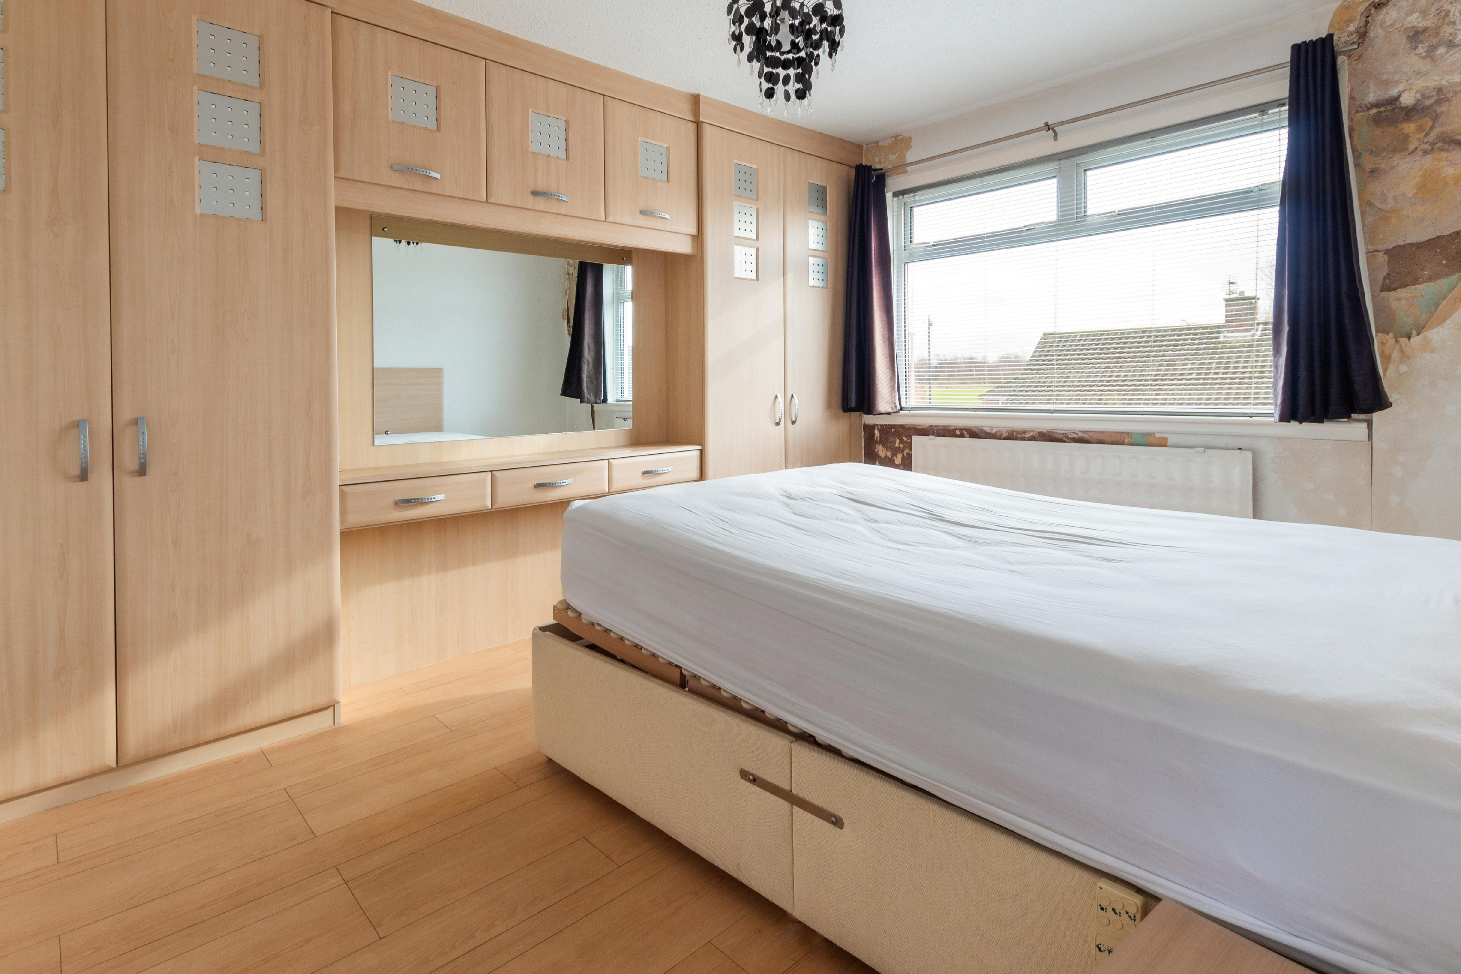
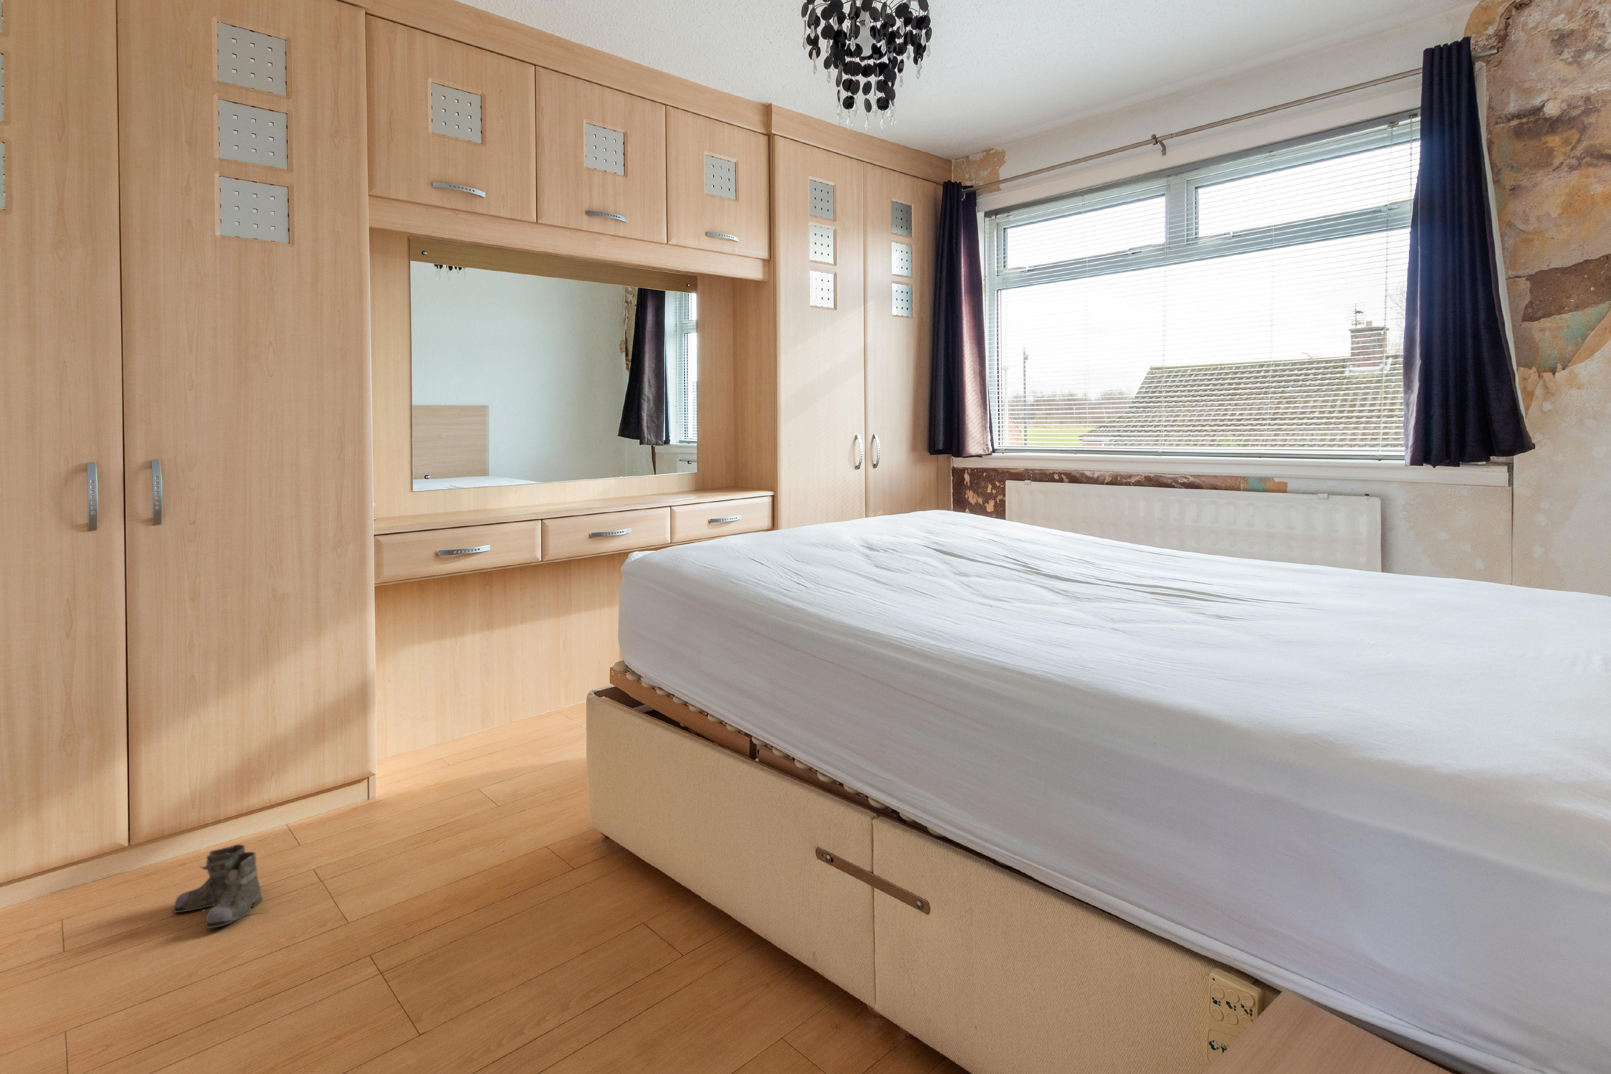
+ boots [173,844,270,929]
